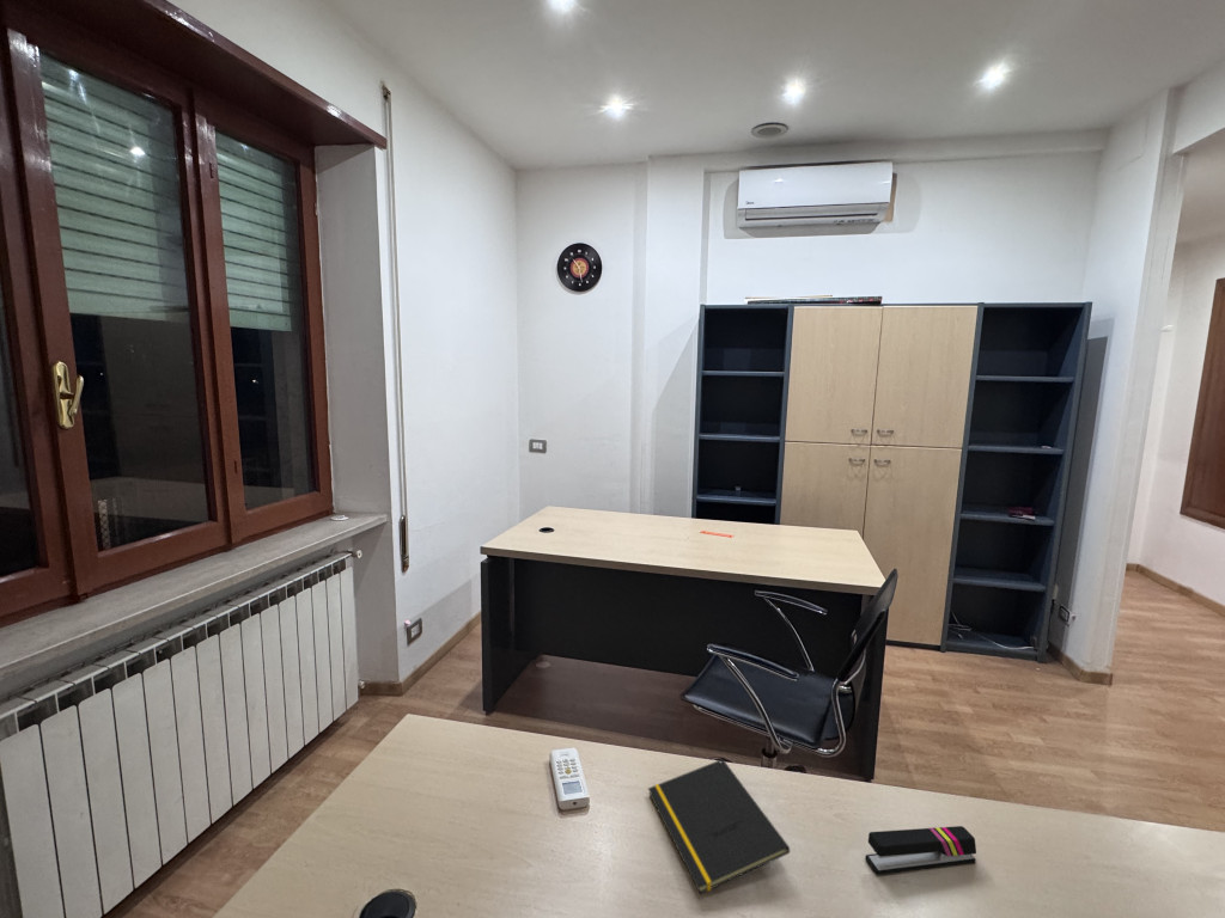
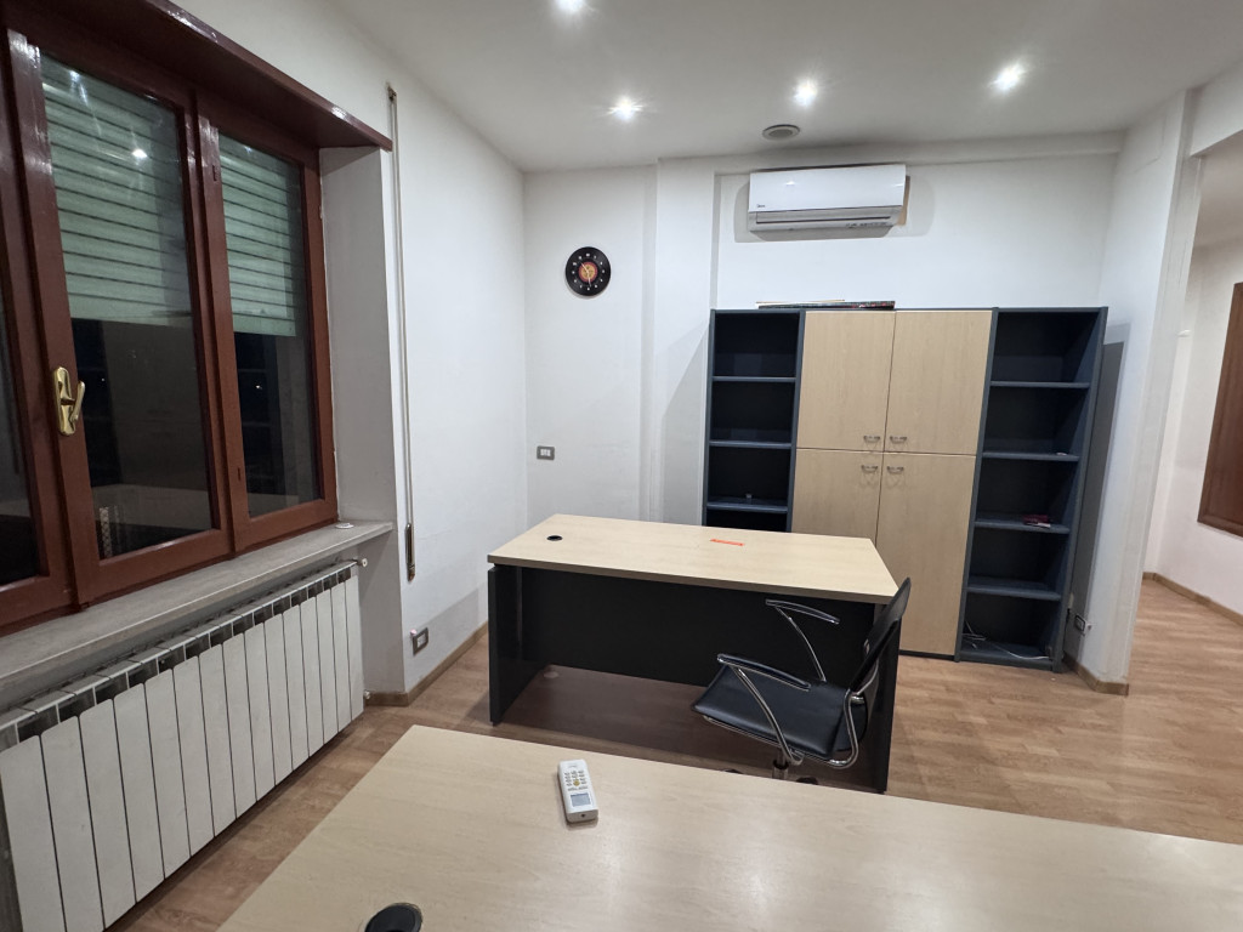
- stapler [864,825,977,876]
- notepad [647,758,791,895]
